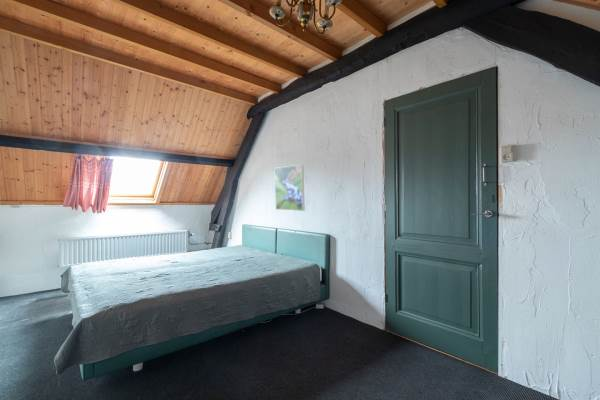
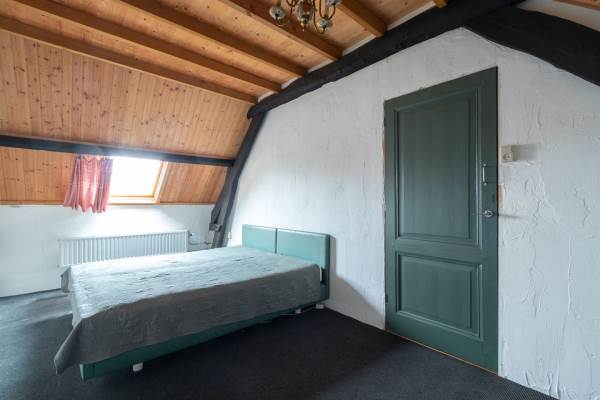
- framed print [274,164,306,212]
